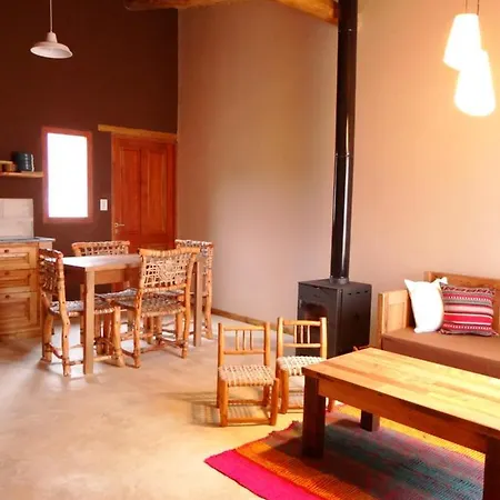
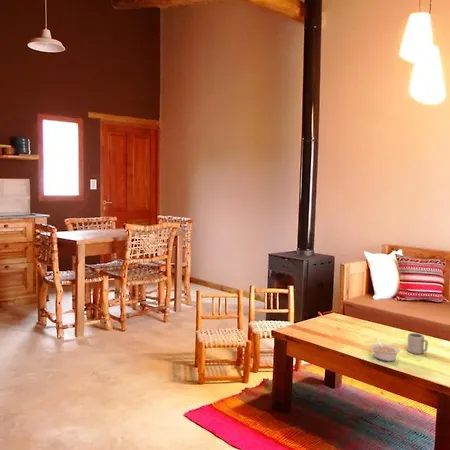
+ cup [406,332,429,355]
+ legume [369,339,401,362]
